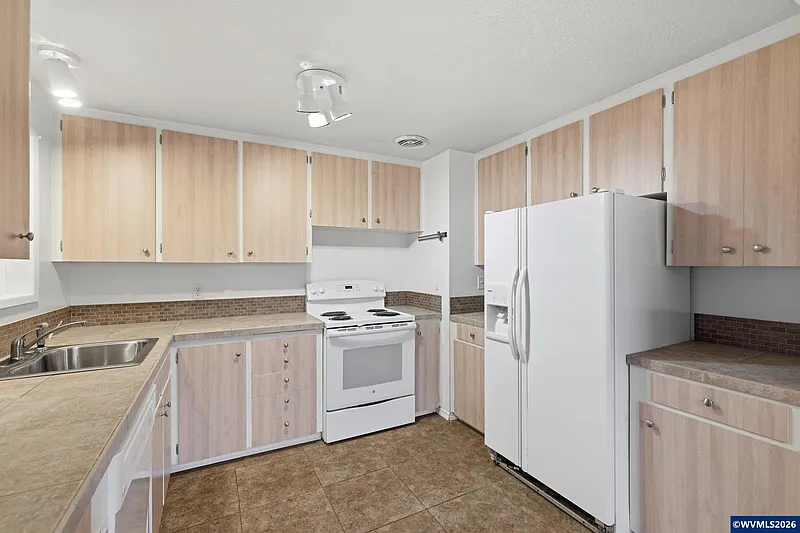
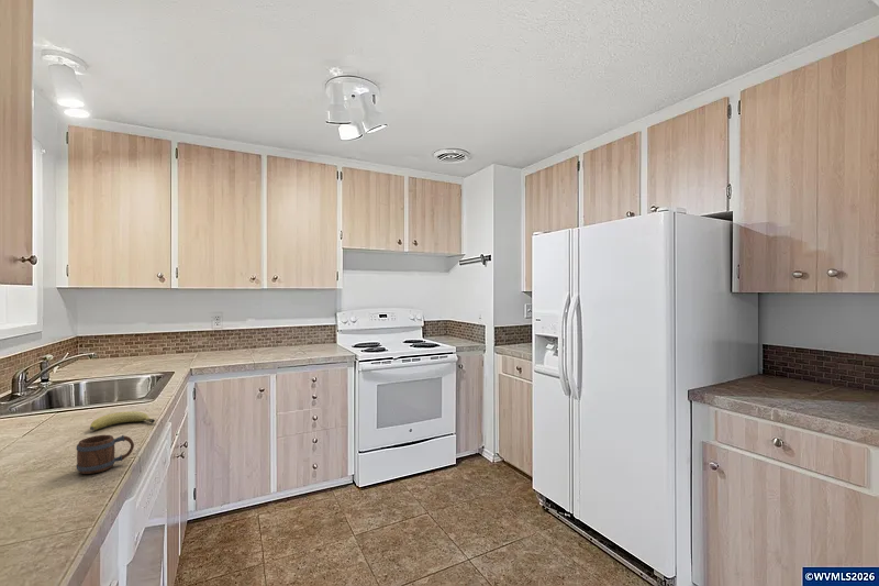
+ mug [75,434,135,475]
+ fruit [89,410,156,431]
